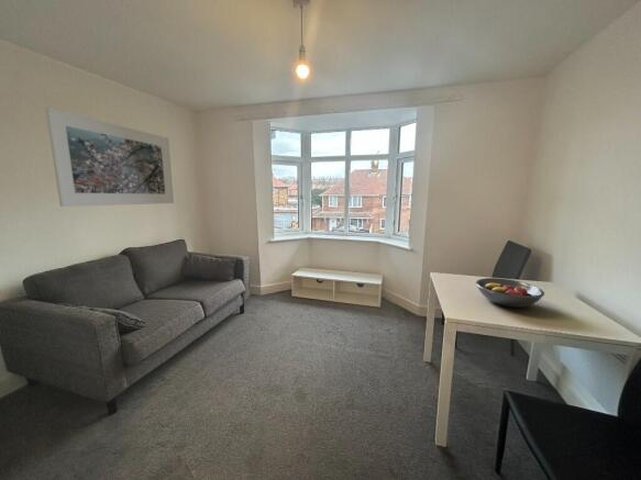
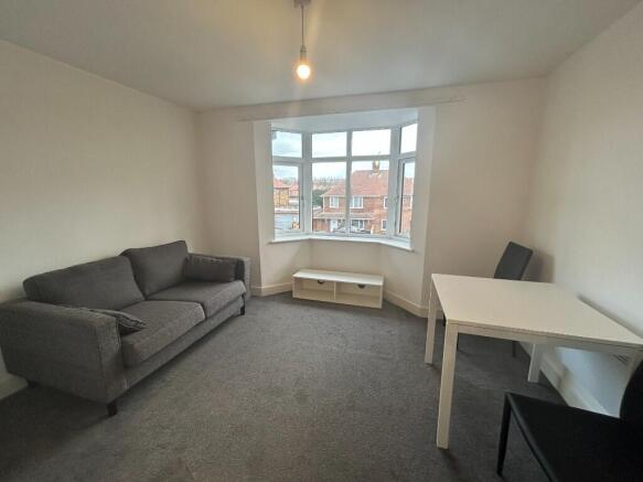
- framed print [44,107,175,208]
- fruit bowl [475,277,545,309]
